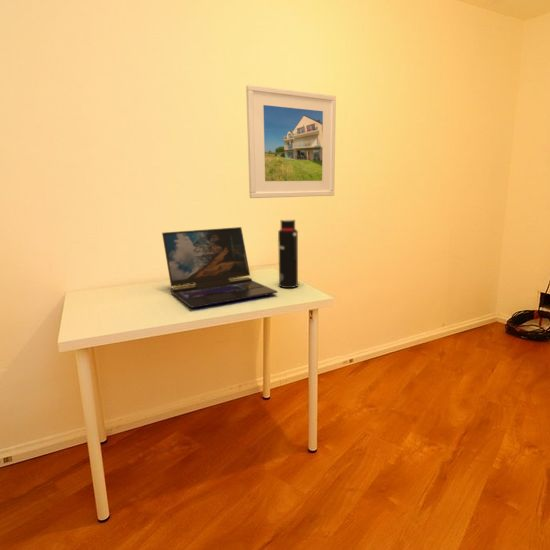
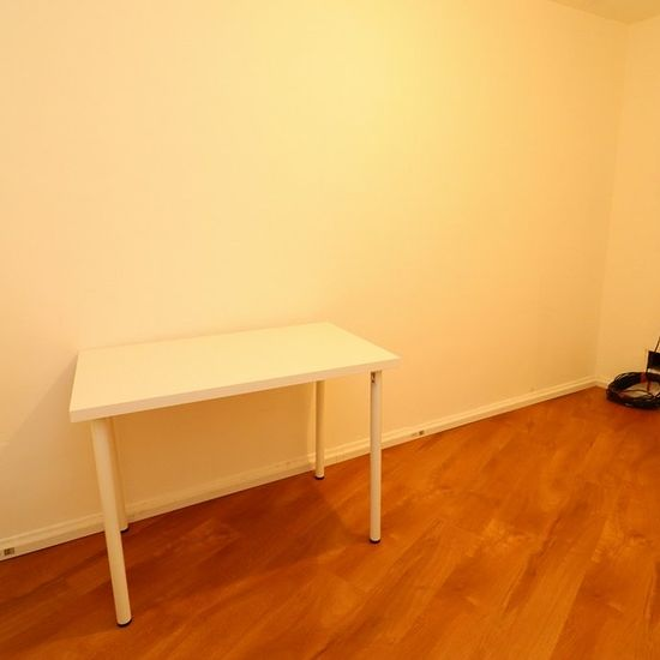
- water bottle [277,218,299,289]
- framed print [245,84,337,199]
- laptop [161,226,279,308]
